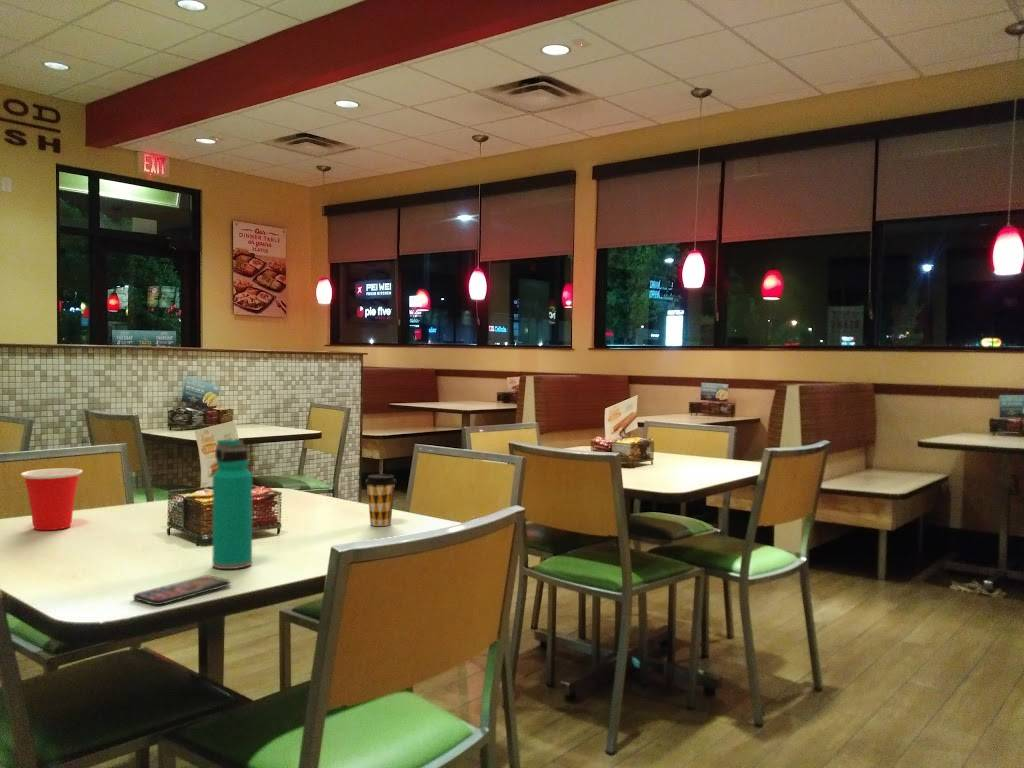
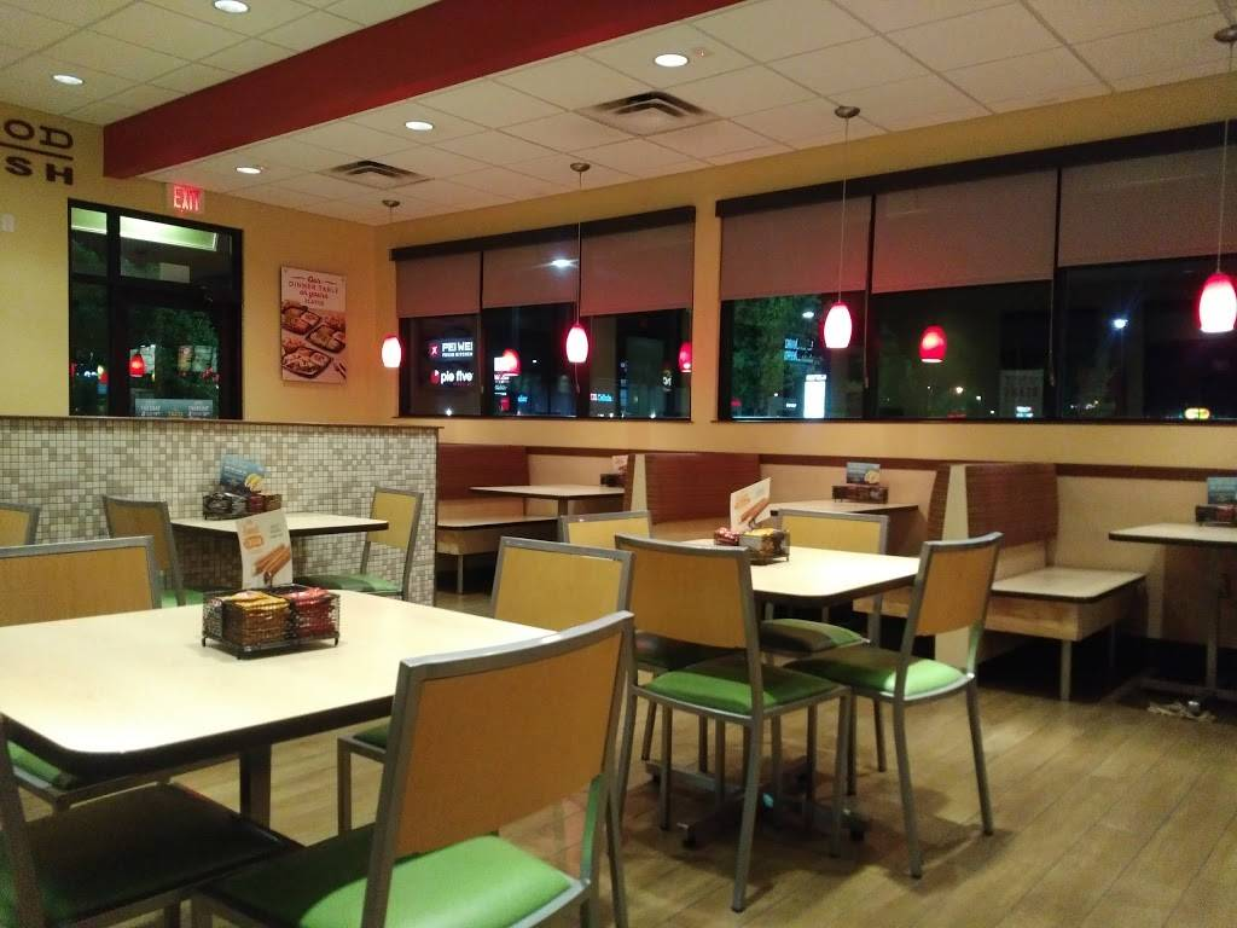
- smartphone [132,574,231,606]
- cup [20,467,83,531]
- coffee cup [364,473,398,527]
- water bottle [212,438,253,570]
